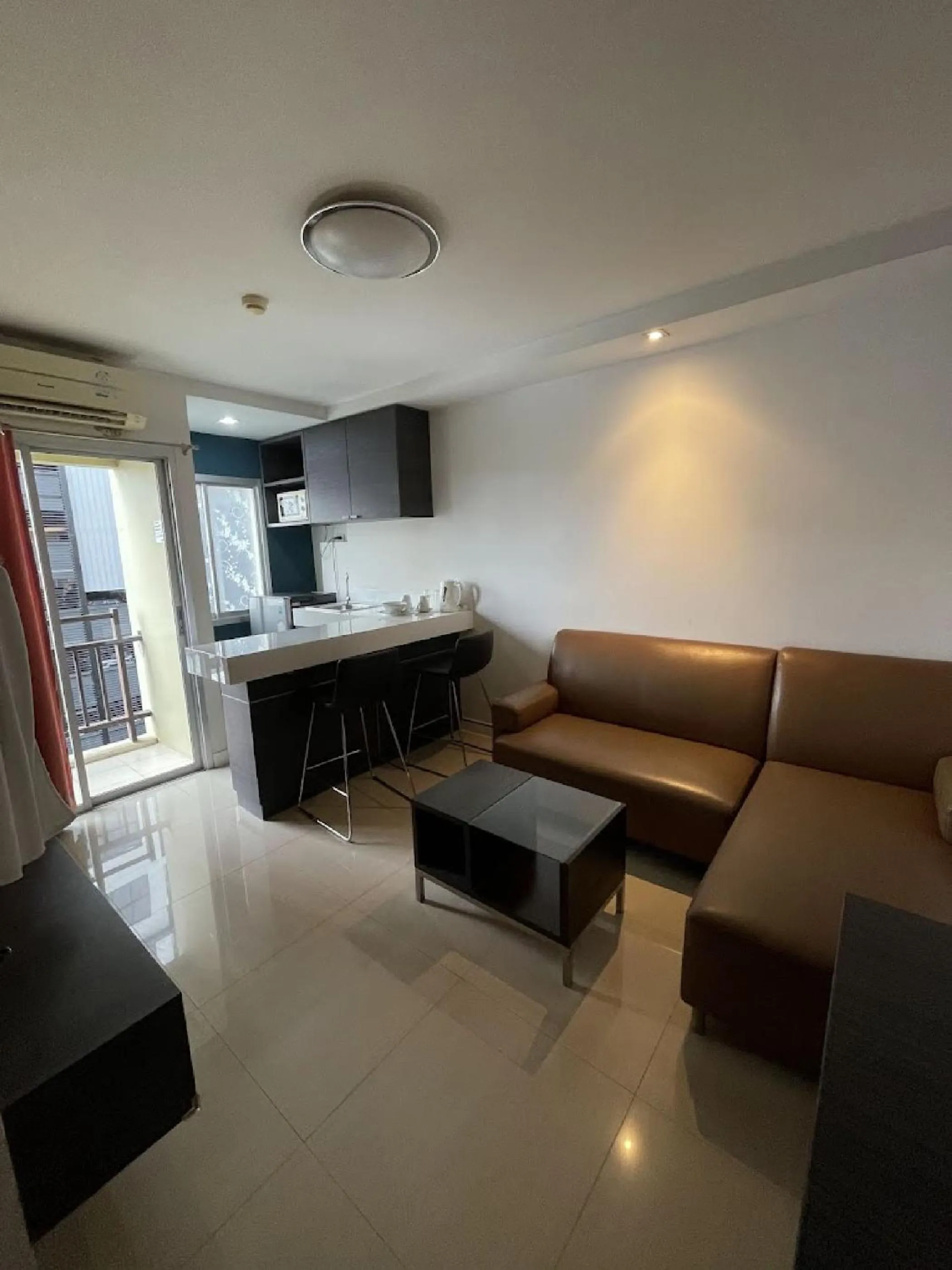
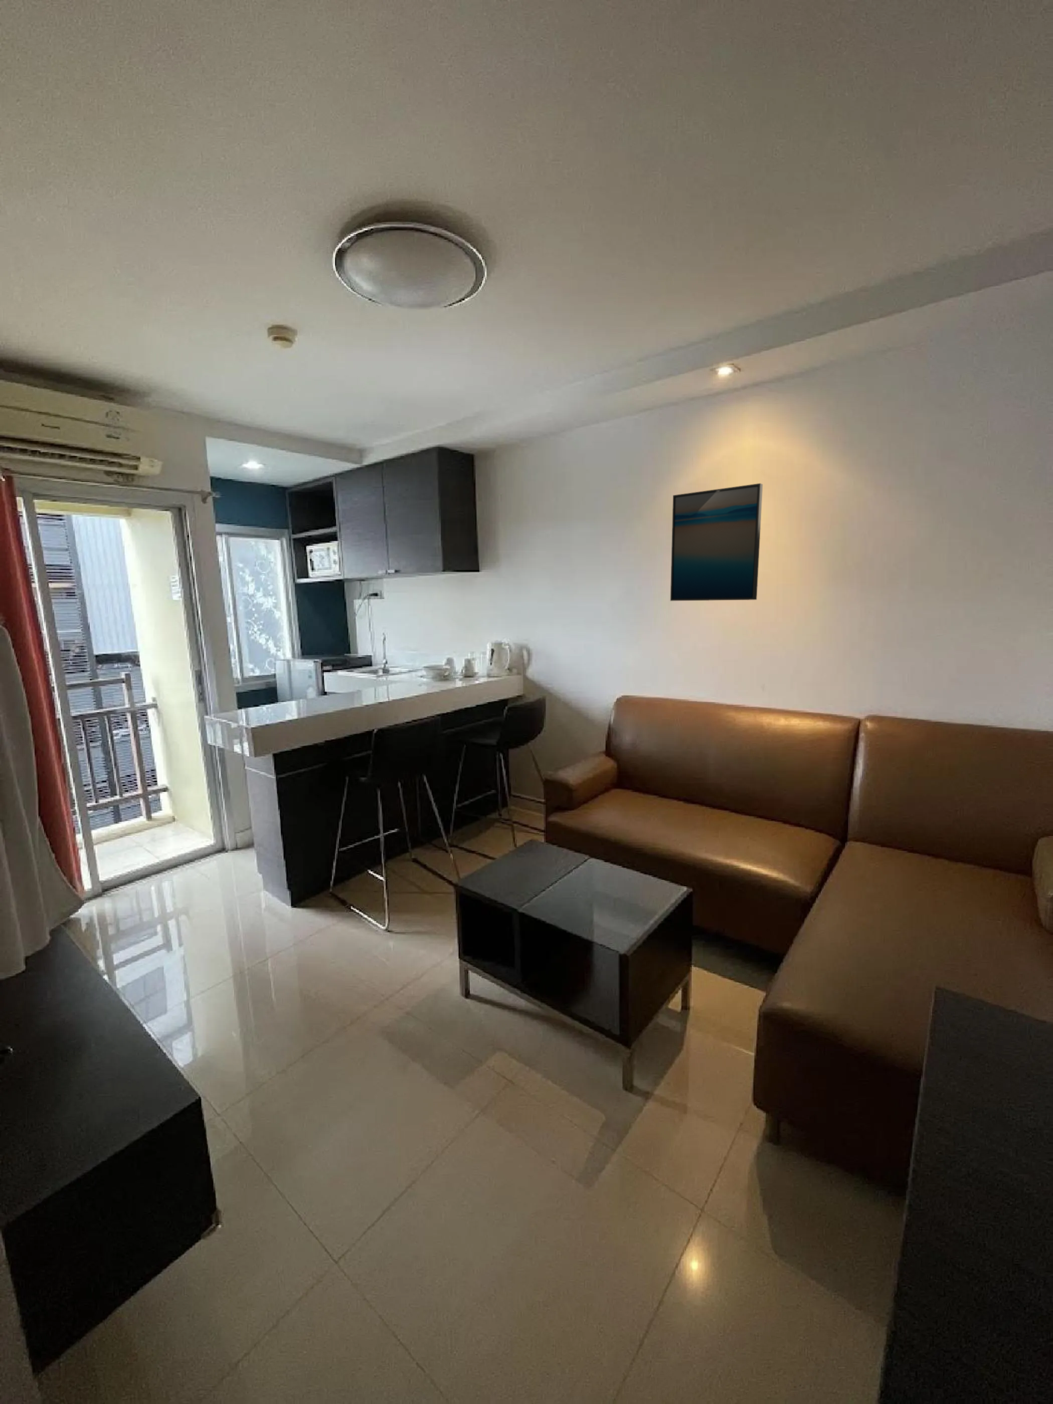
+ wall art [670,483,763,601]
